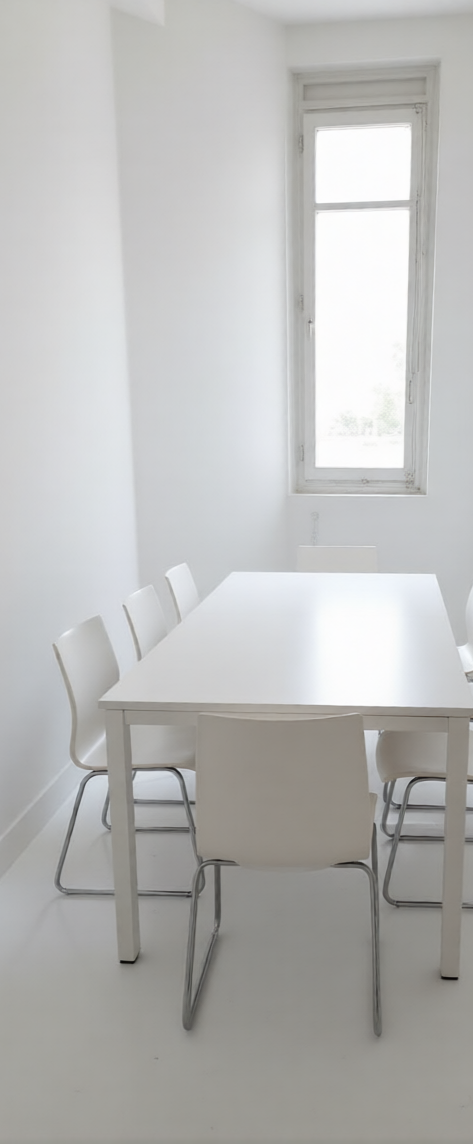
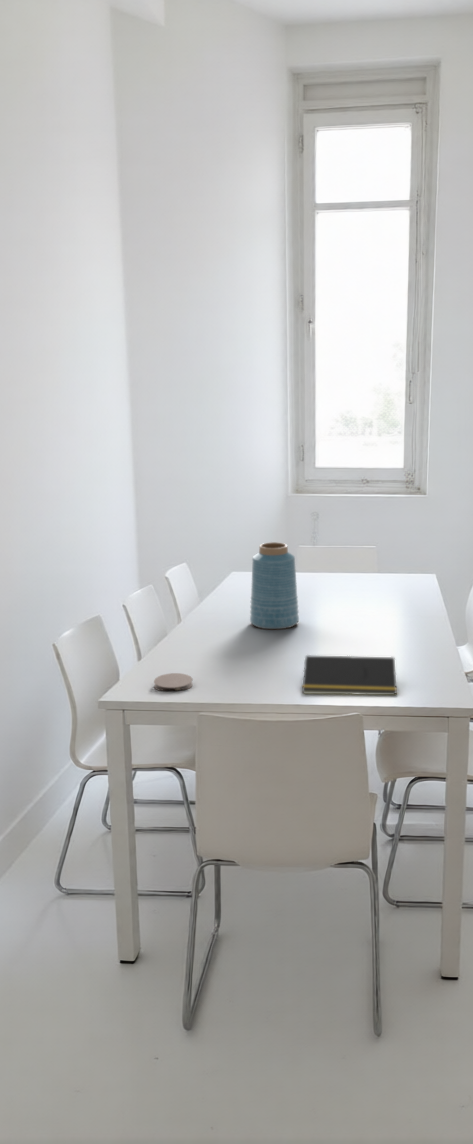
+ notepad [301,654,398,696]
+ coaster [153,672,194,692]
+ vase [249,541,300,630]
